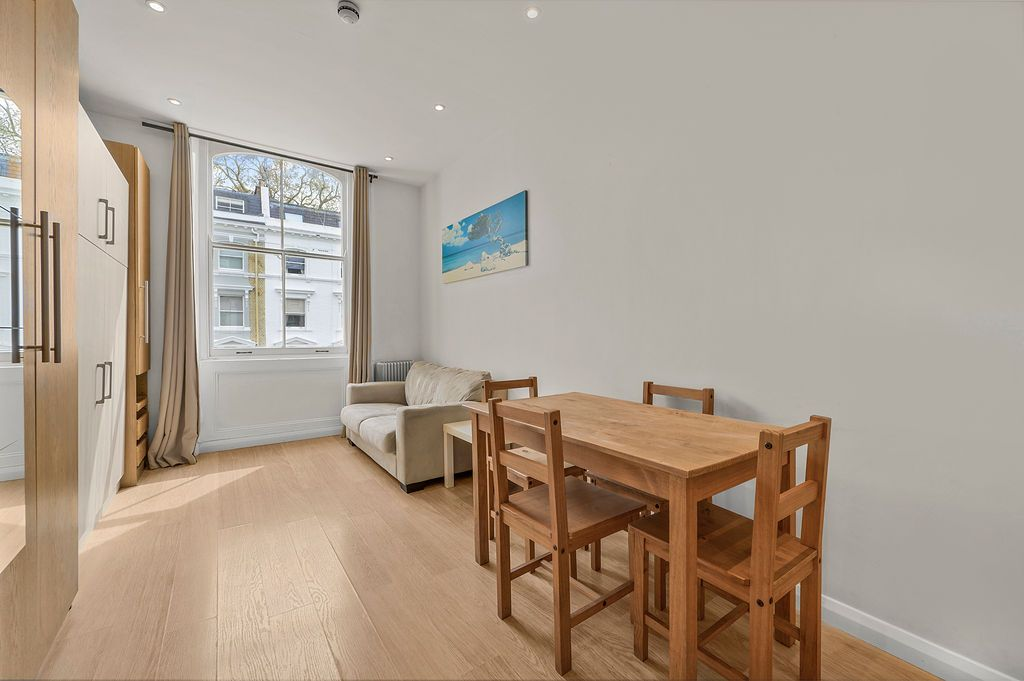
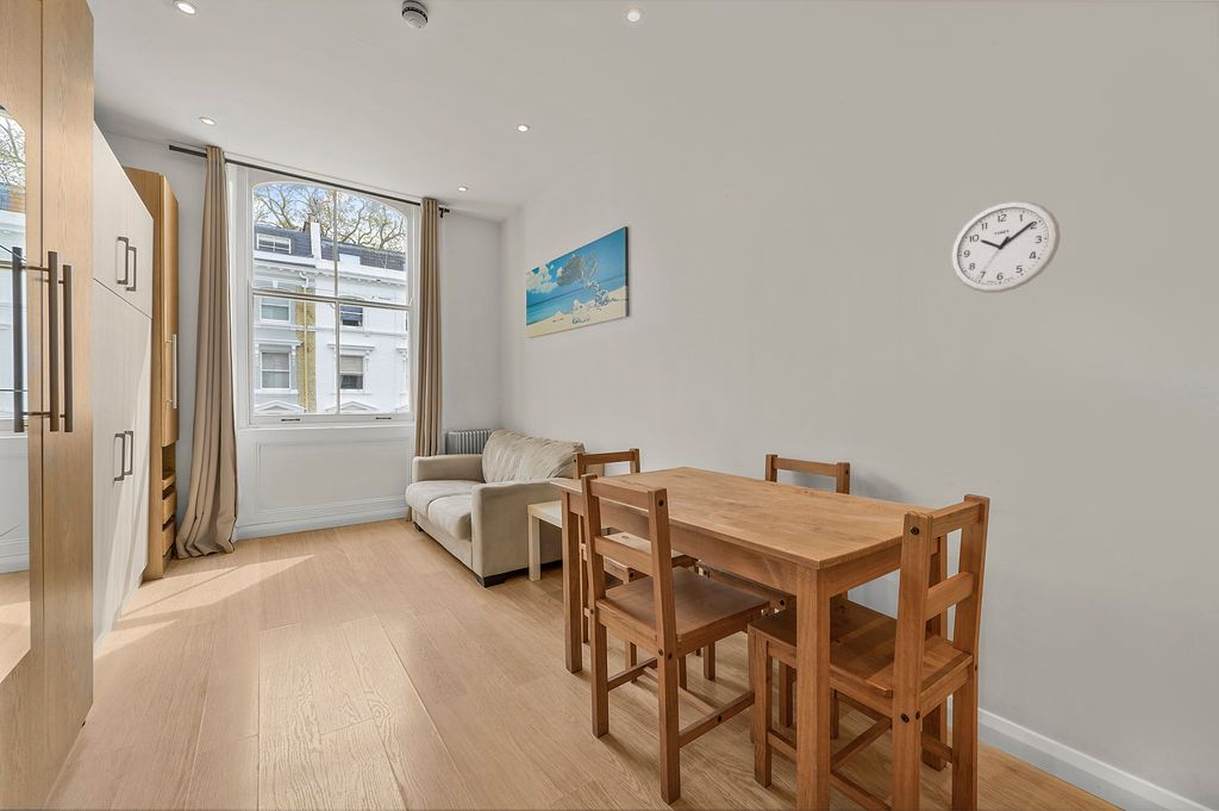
+ wall clock [949,199,1062,294]
